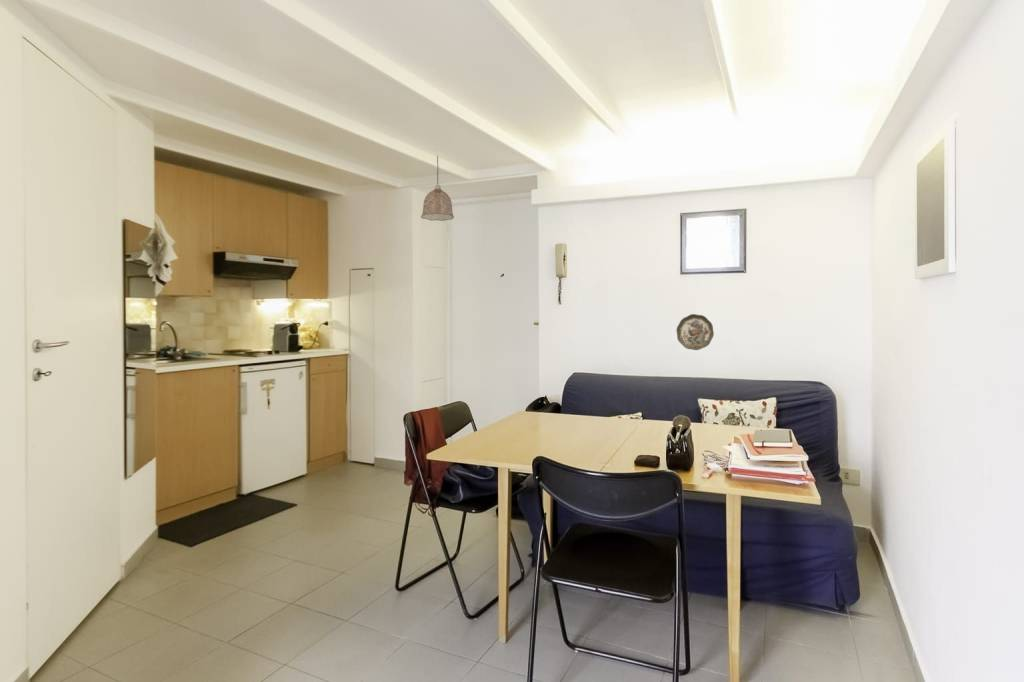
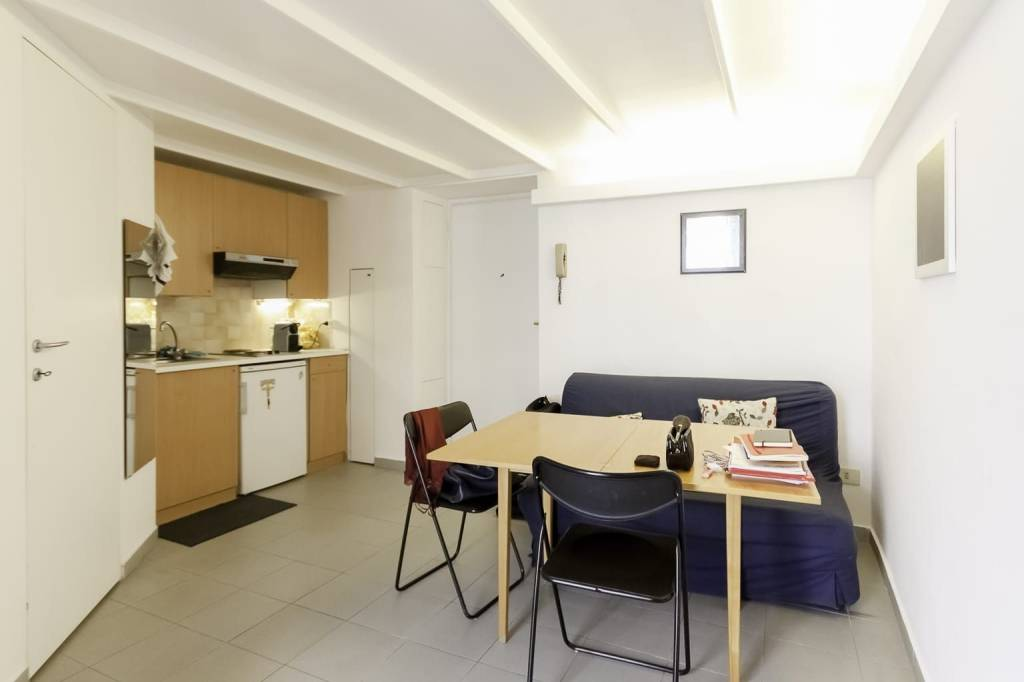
- decorative plate [676,313,715,351]
- pendant lamp [420,155,455,222]
